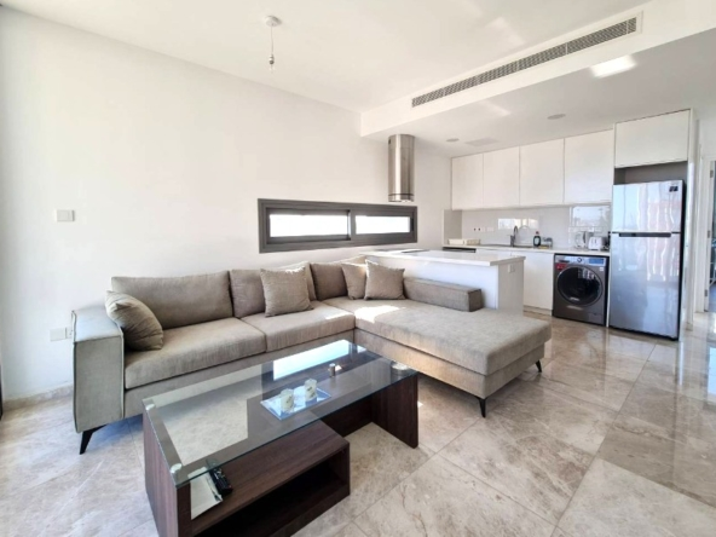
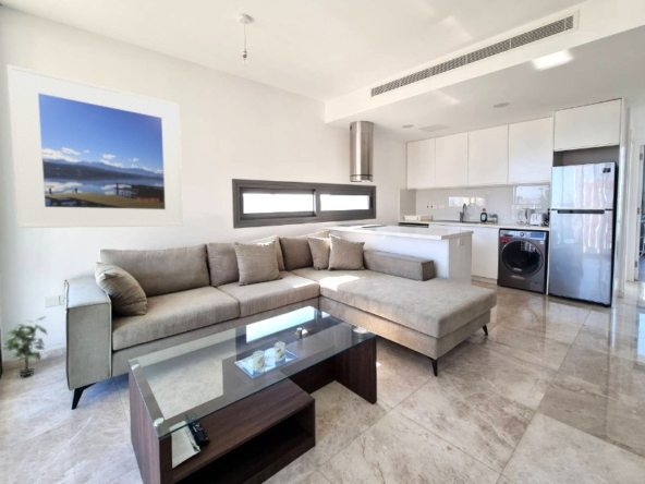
+ potted plant [0,315,49,377]
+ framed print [5,63,184,229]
